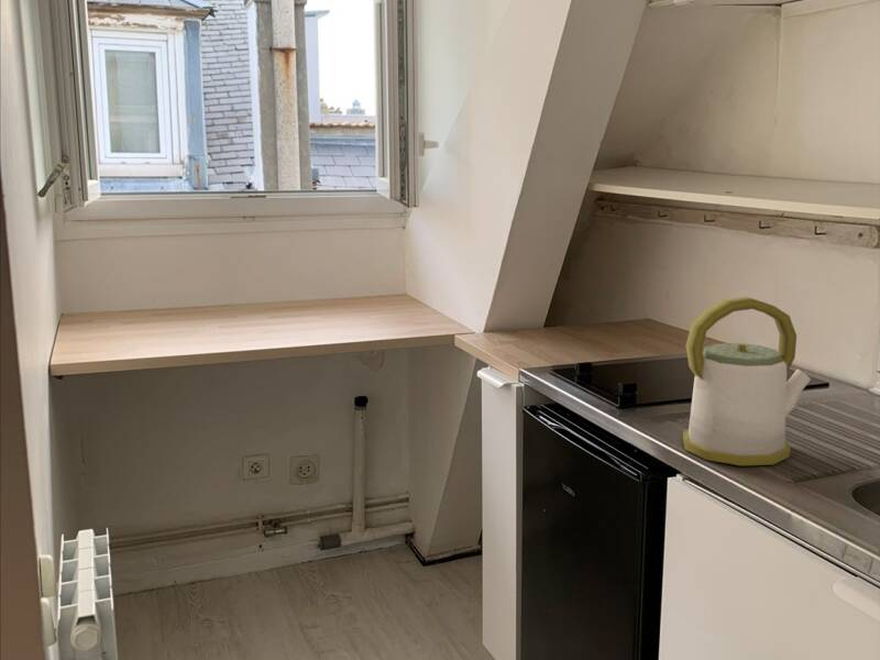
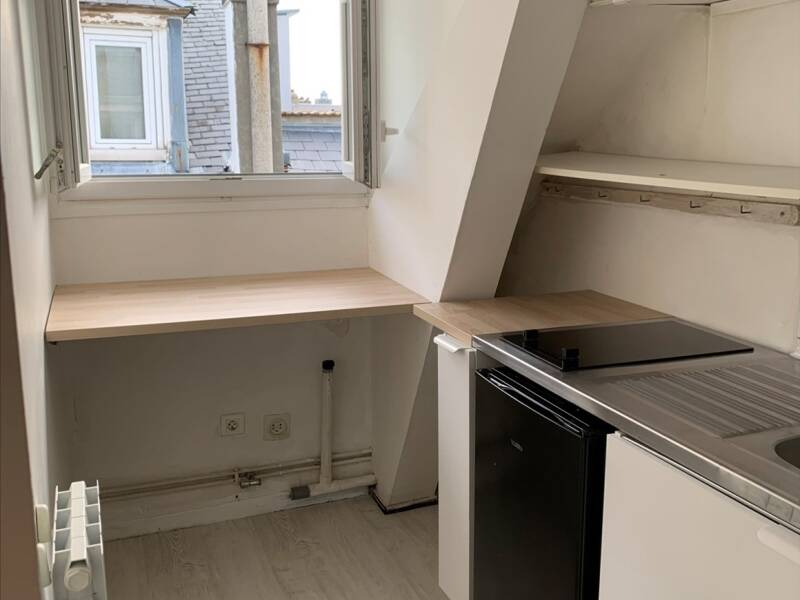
- kettle [682,296,812,466]
